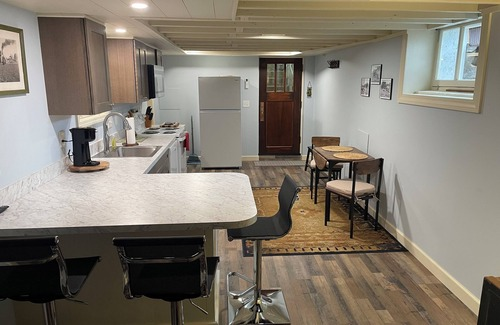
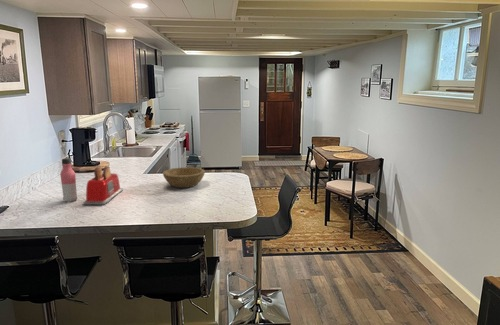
+ toaster [82,166,124,206]
+ water bottle [59,157,78,203]
+ bowl [162,166,206,189]
